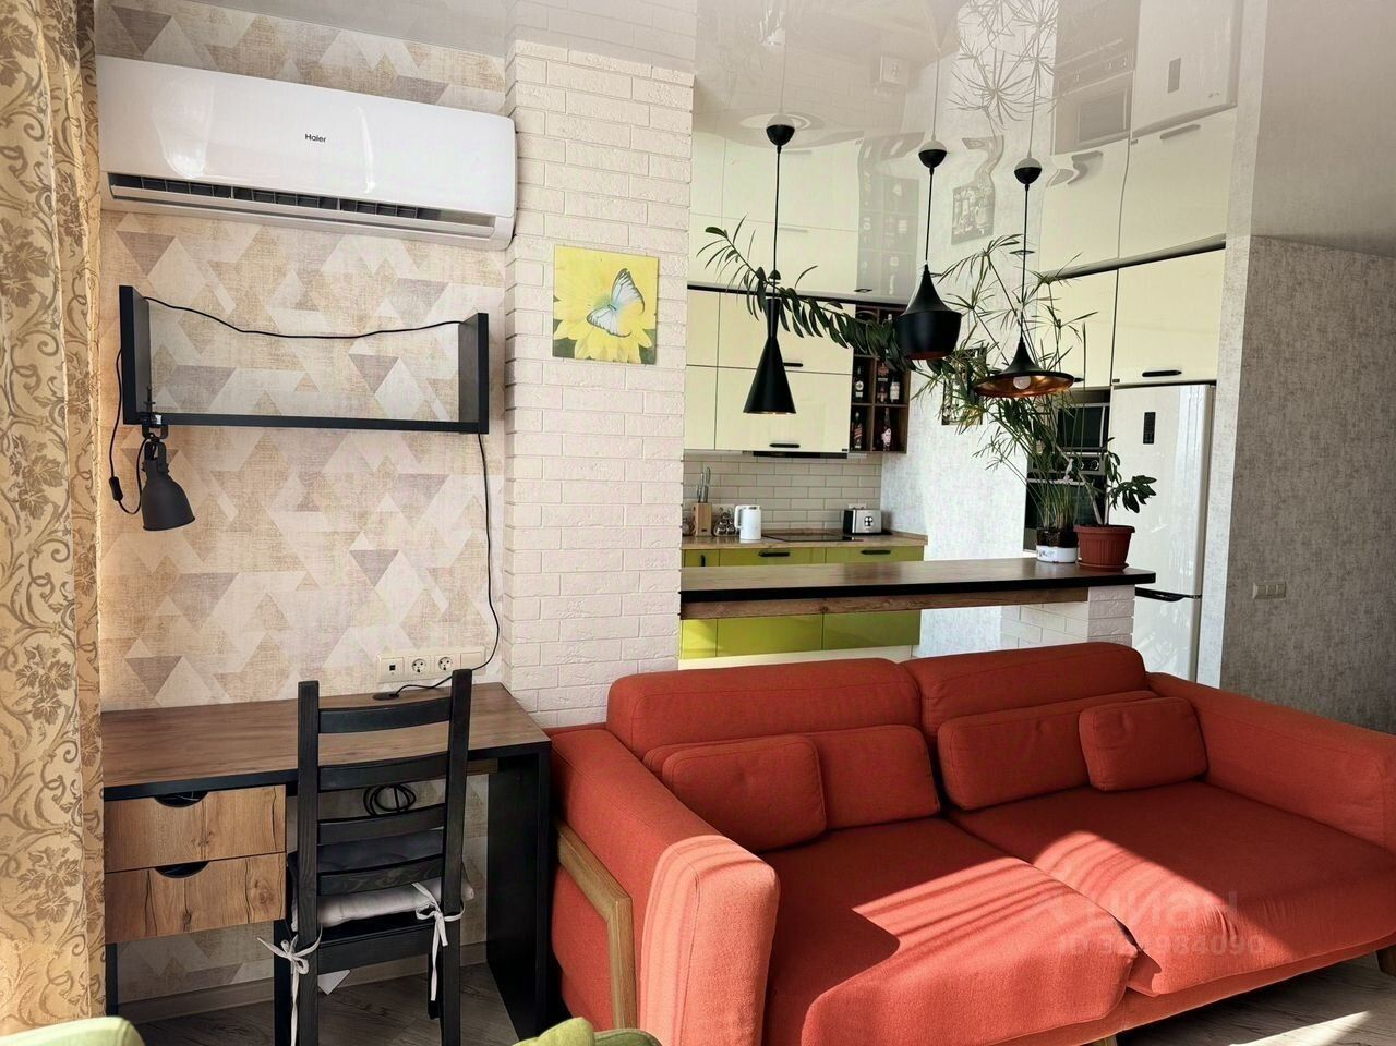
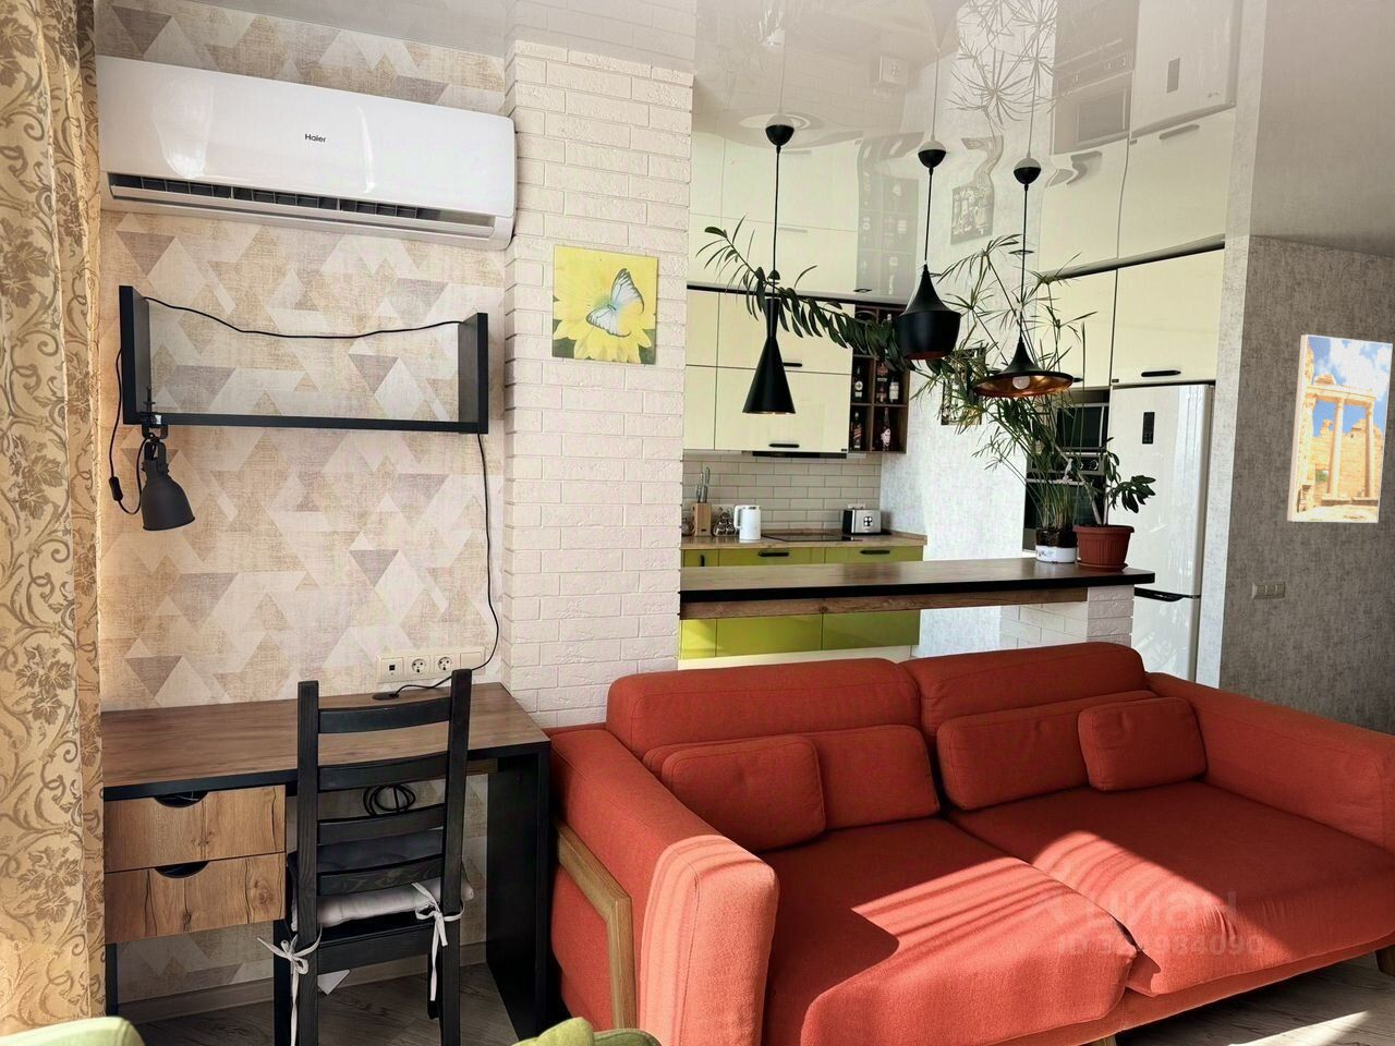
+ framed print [1286,333,1394,524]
